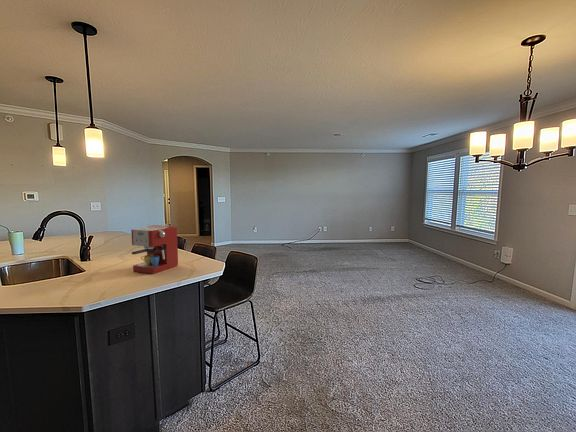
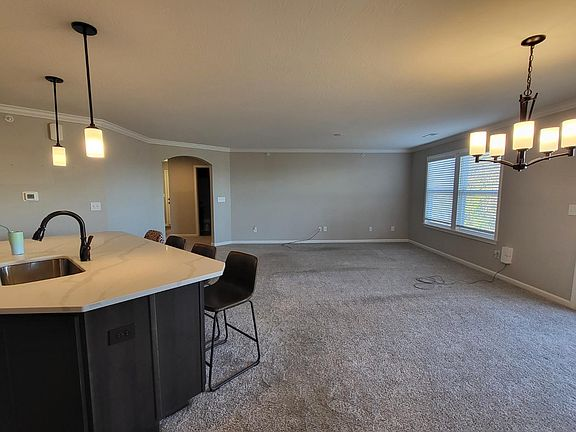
- coffee maker [130,224,179,275]
